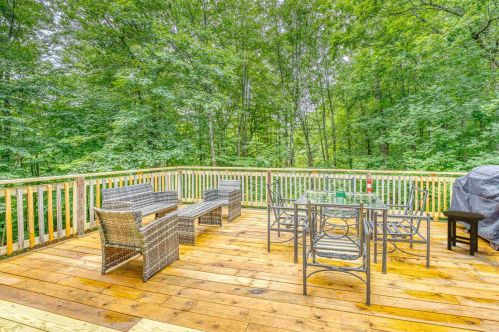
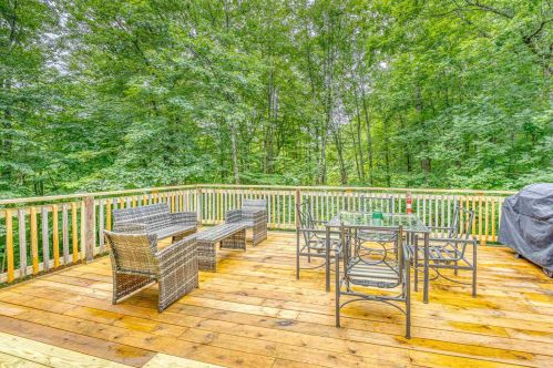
- stool [442,210,486,256]
